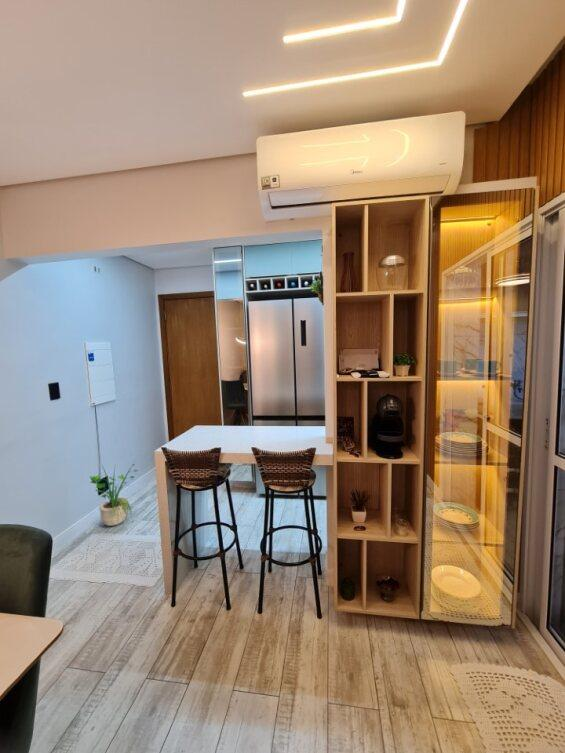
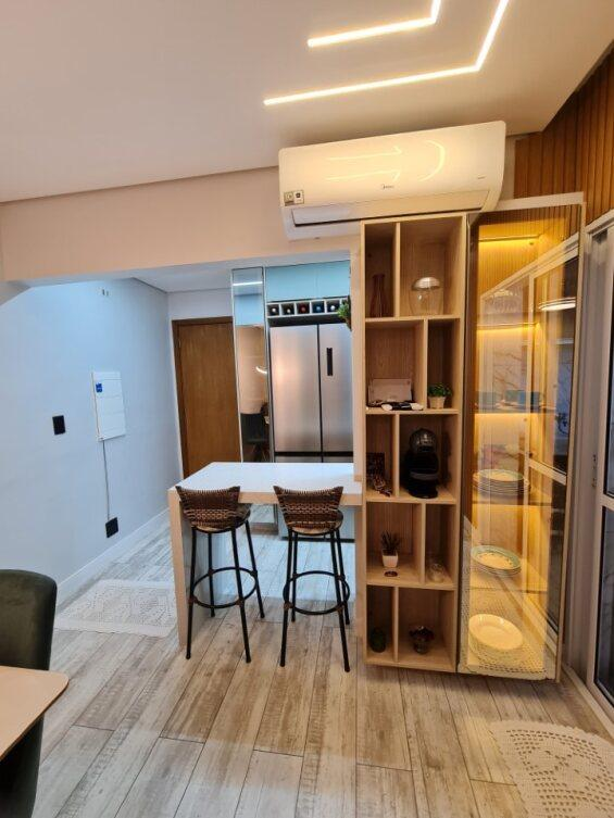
- potted plant [89,462,138,527]
